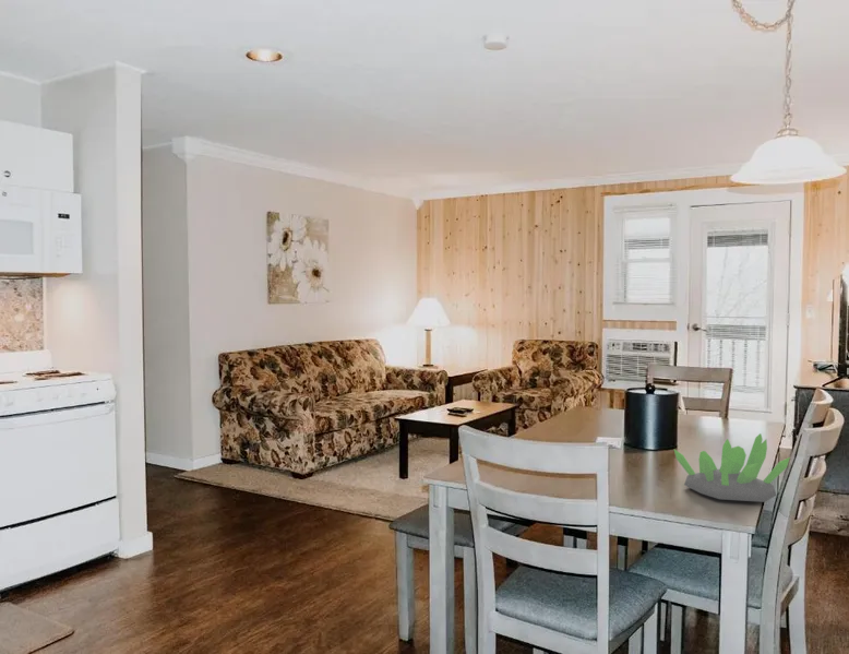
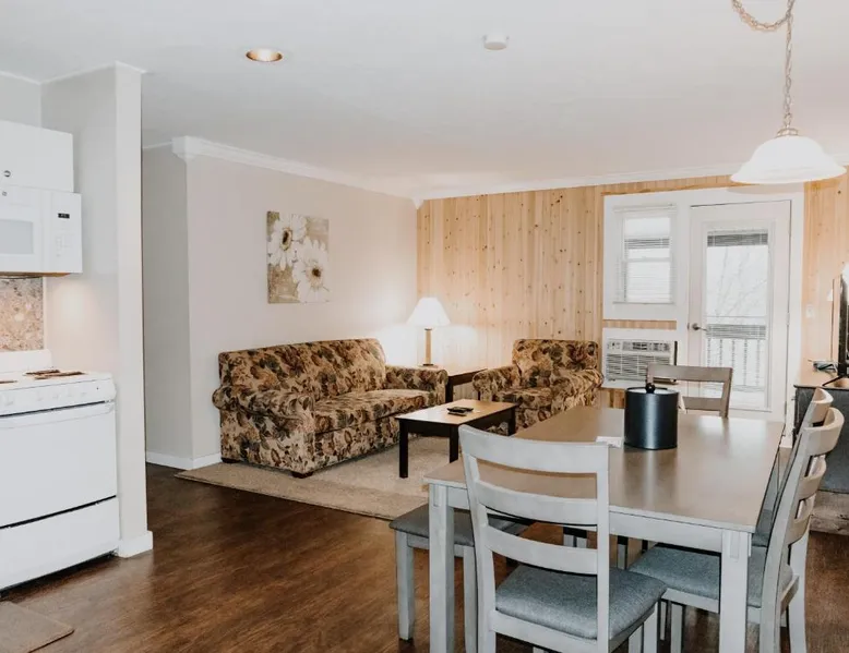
- succulent plant [673,432,791,503]
